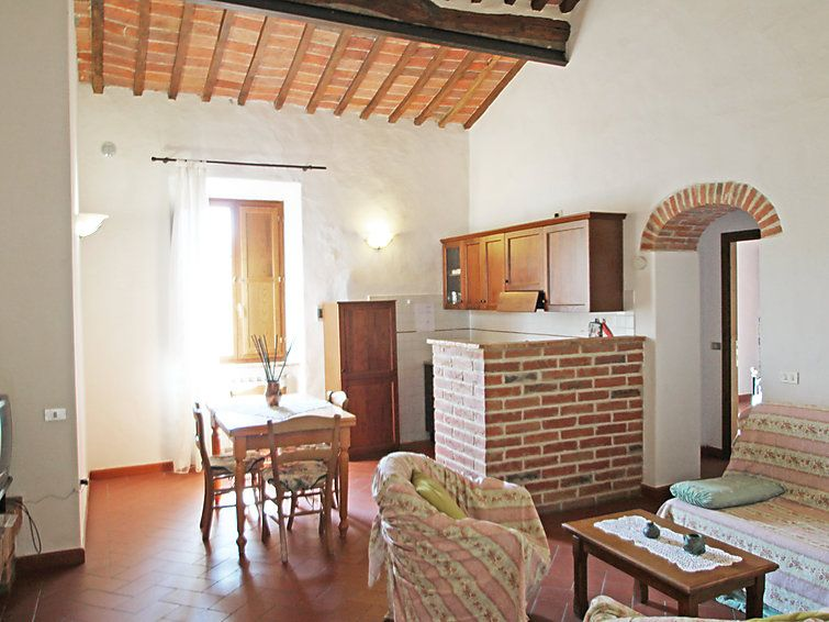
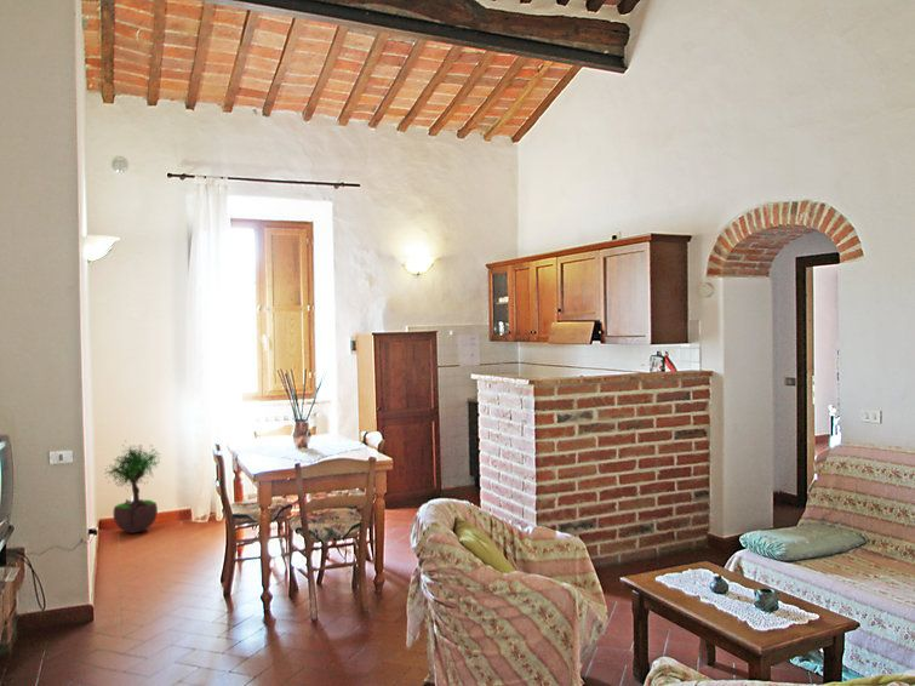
+ potted tree [105,439,161,534]
